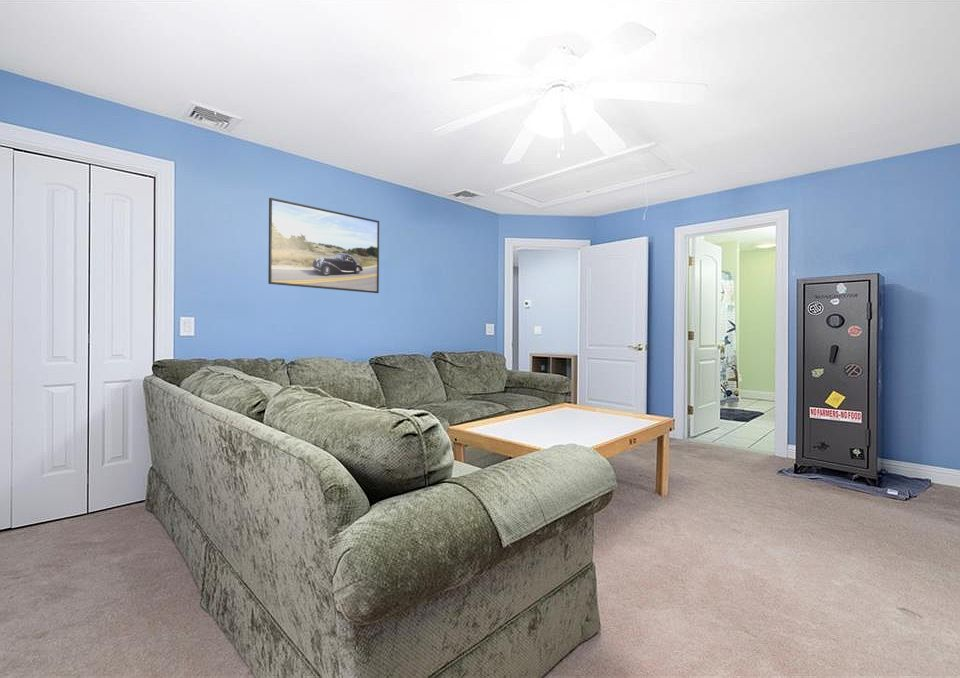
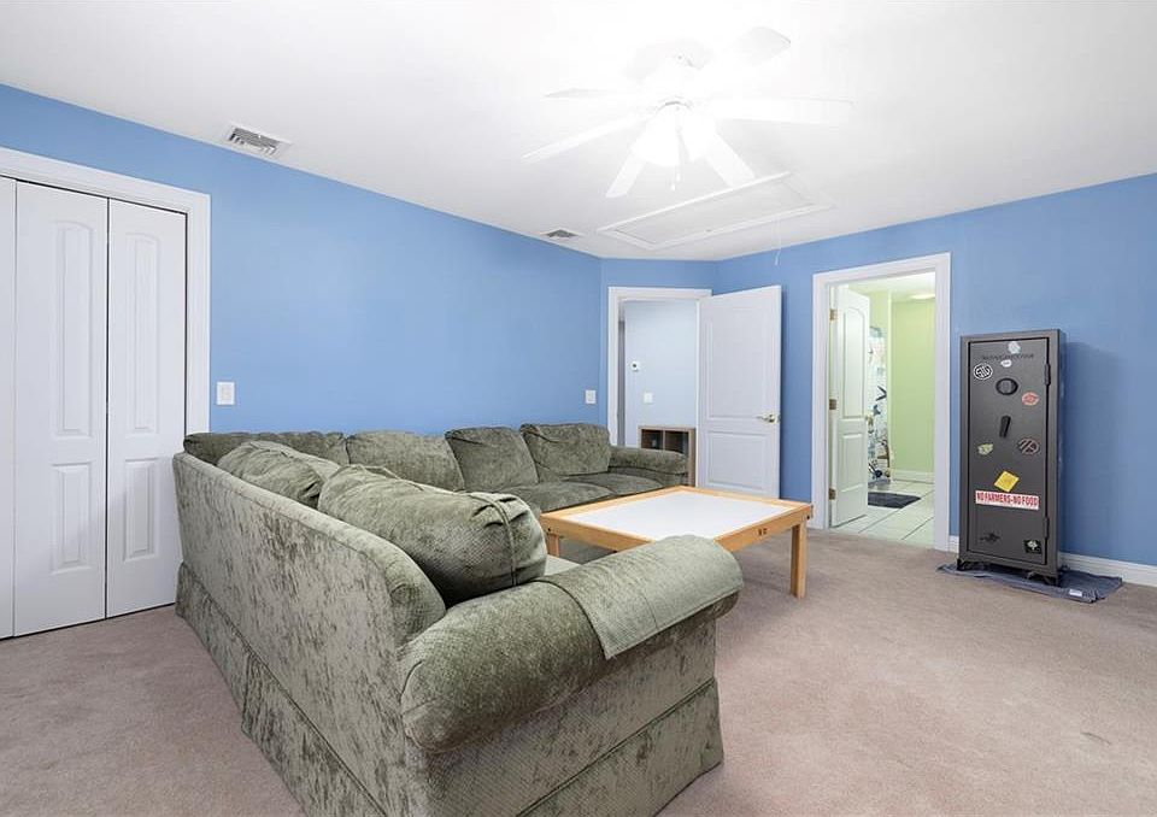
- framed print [267,197,380,294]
